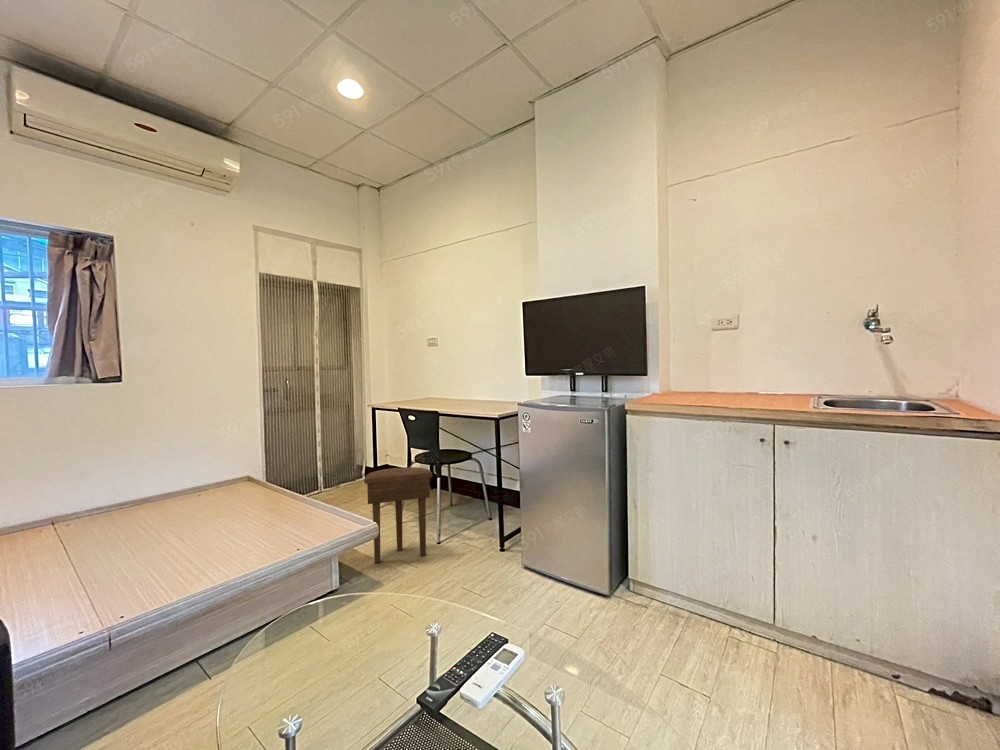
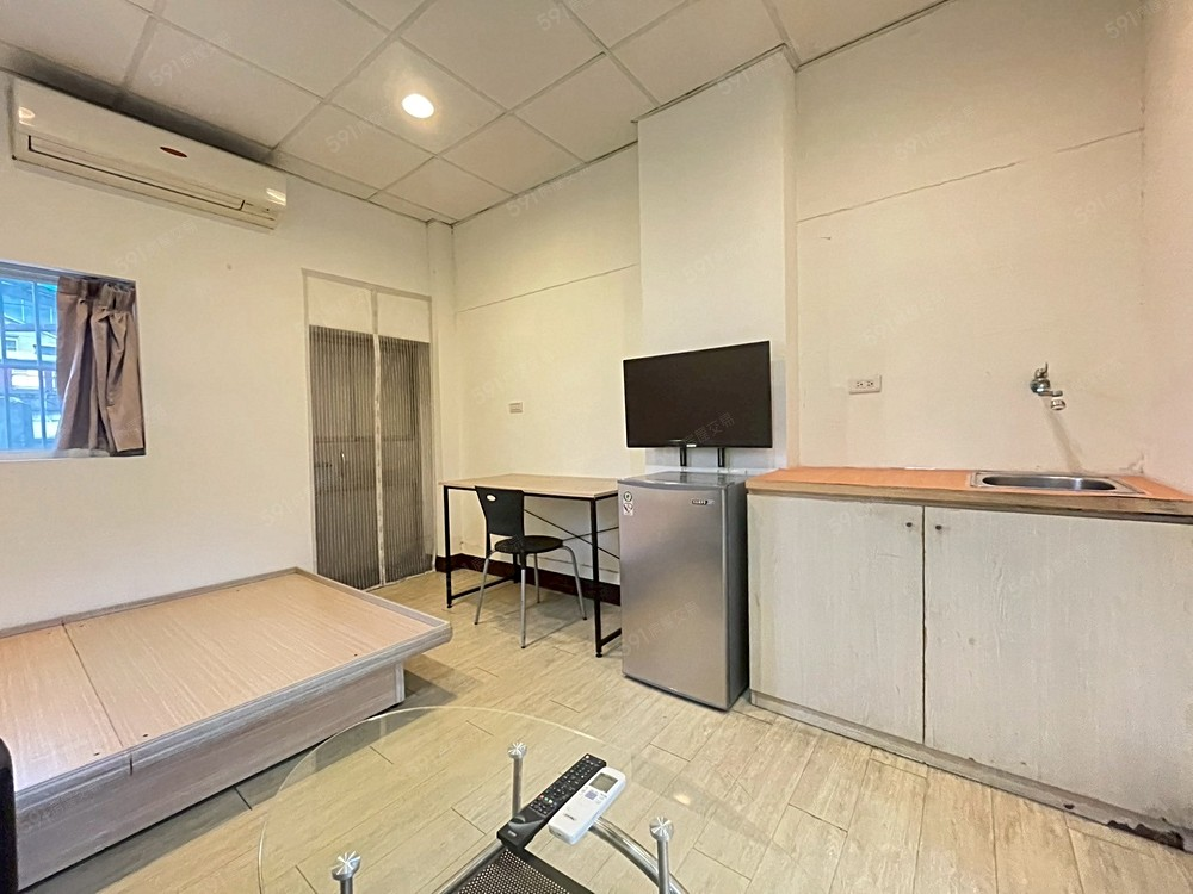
- side table [363,466,433,564]
